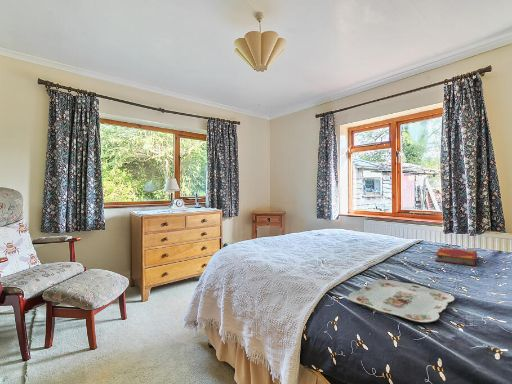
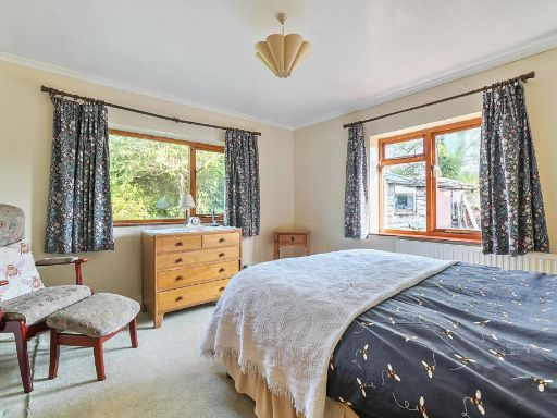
- serving tray [348,279,455,324]
- hardback book [434,246,478,267]
